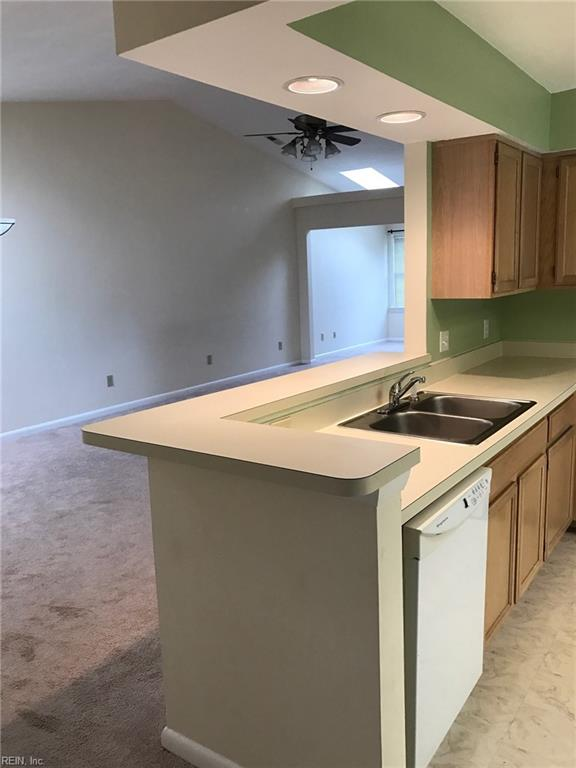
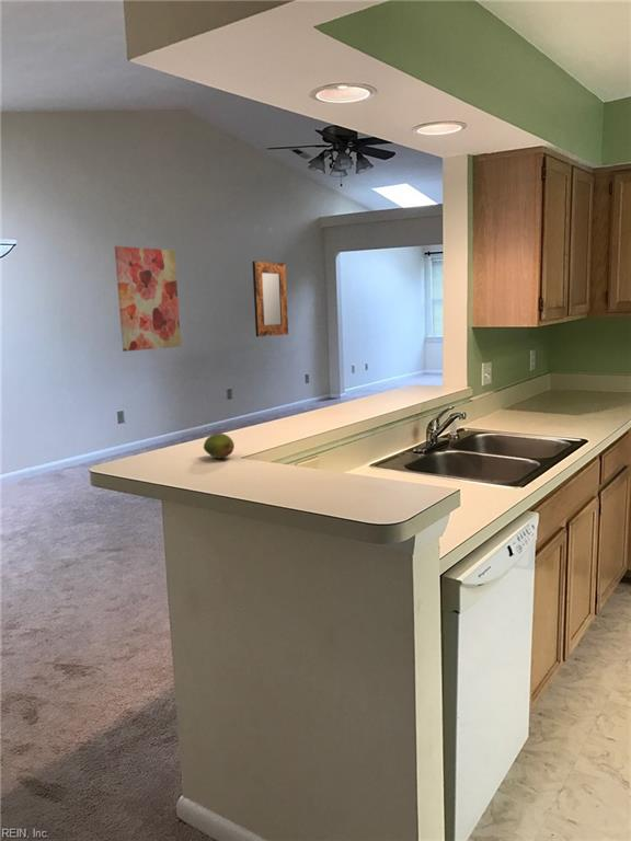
+ wall art [114,245,182,353]
+ home mirror [251,261,289,337]
+ fruit [203,433,236,459]
